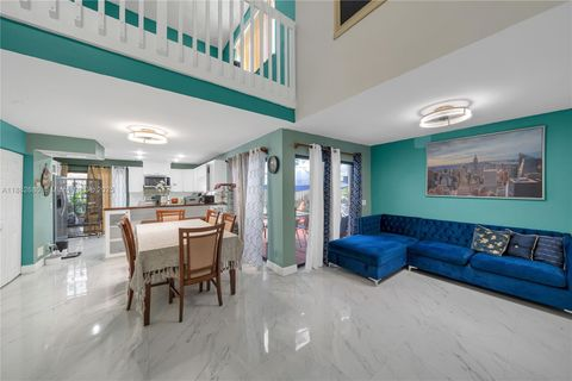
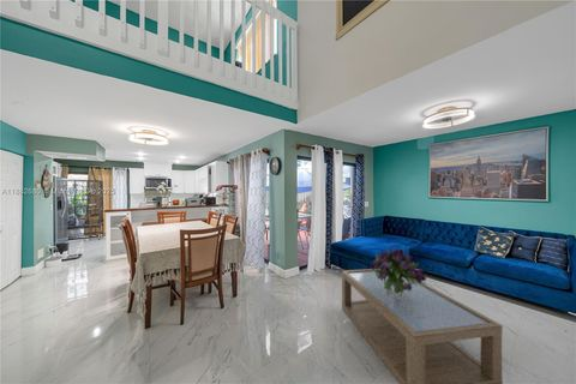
+ coffee table [341,268,504,384]
+ bouquet [370,246,428,296]
